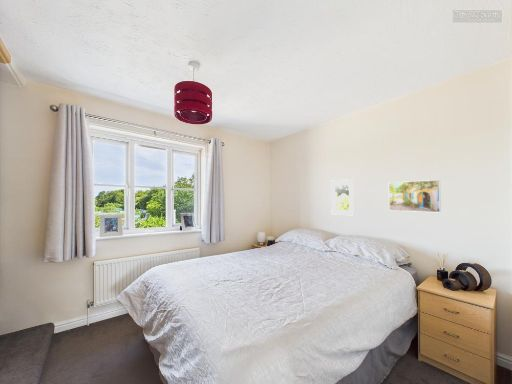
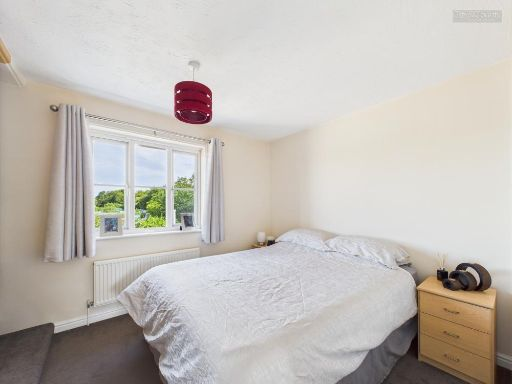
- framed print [330,178,355,216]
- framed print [388,179,442,213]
